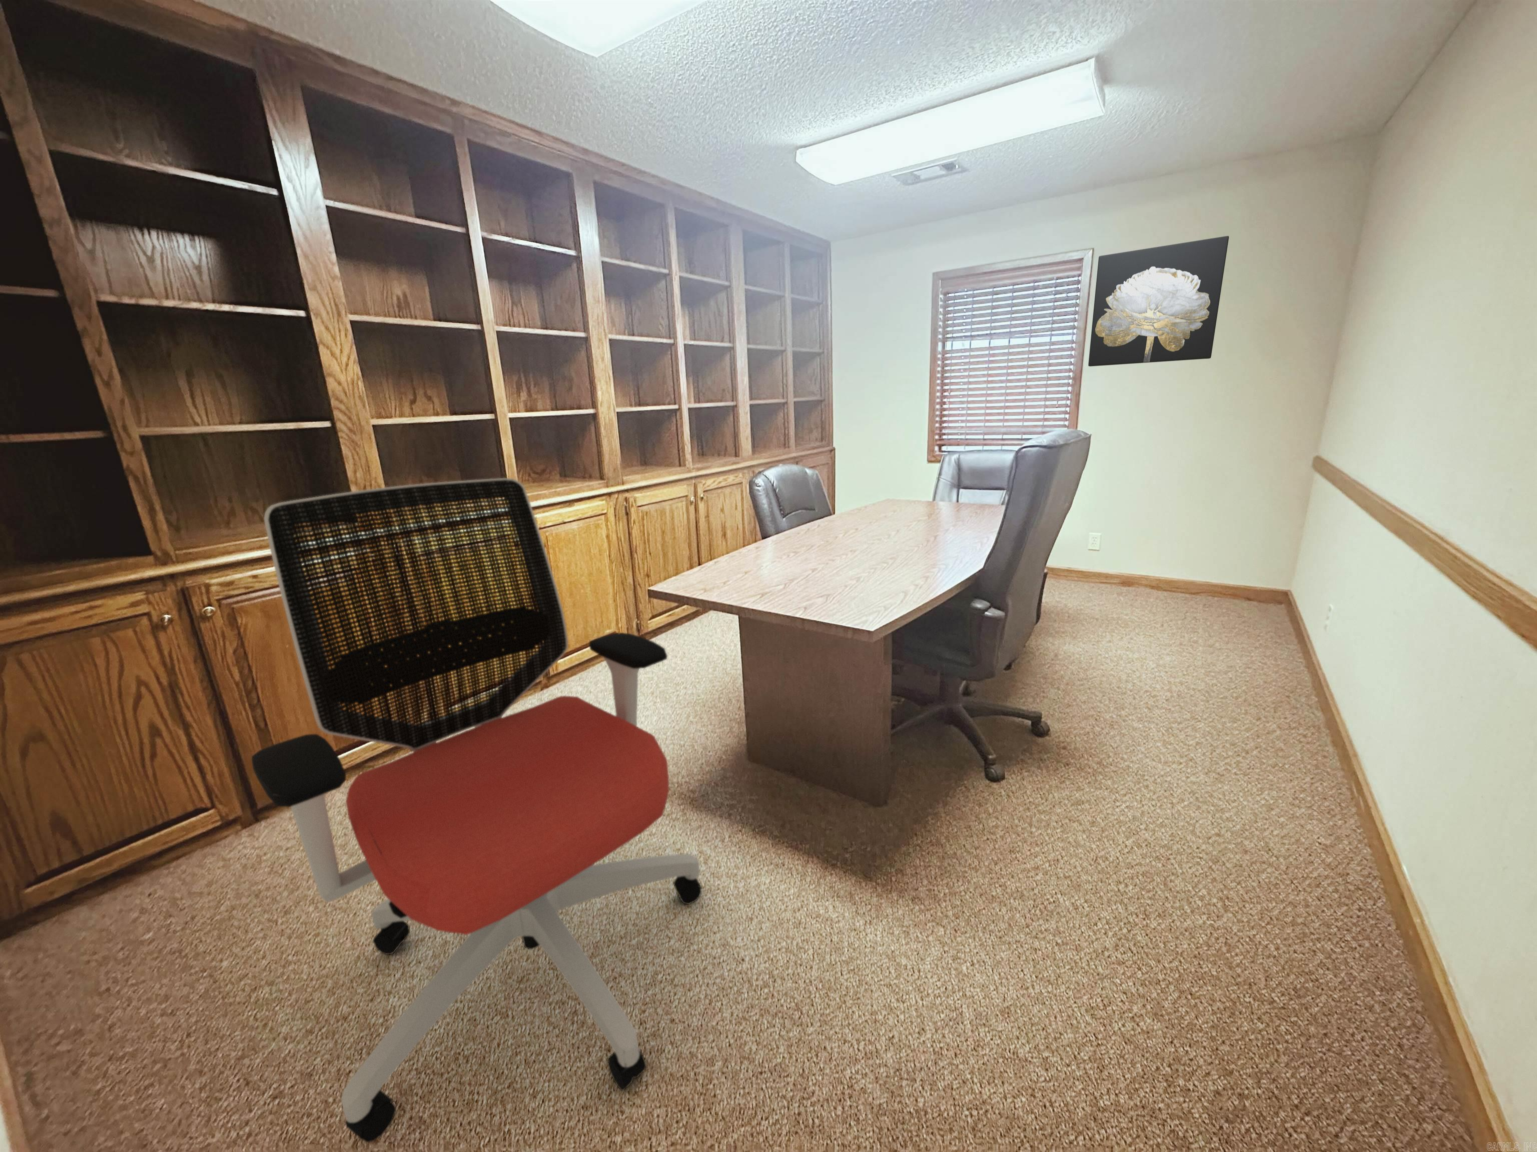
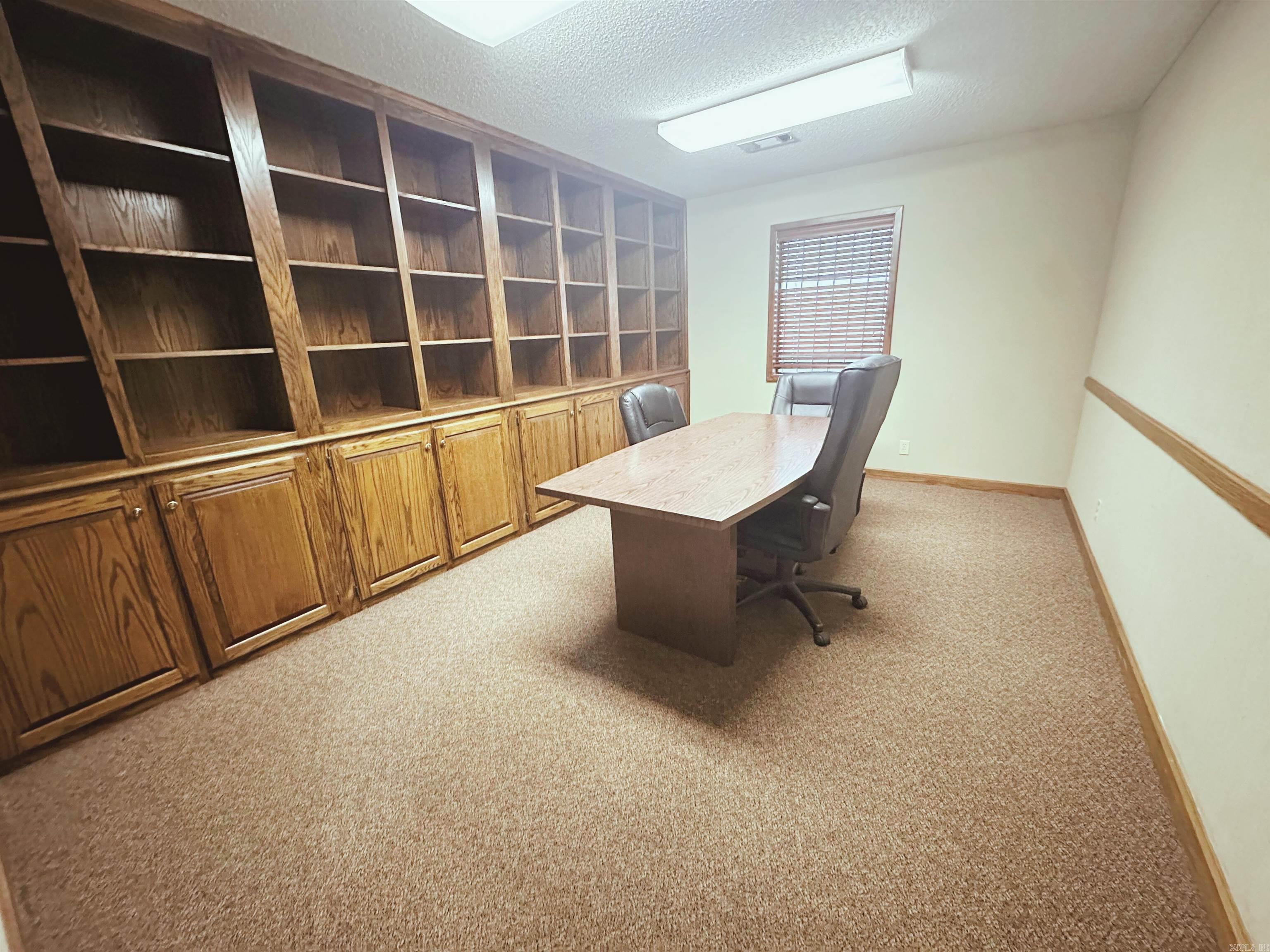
- wall art [1088,236,1230,367]
- office chair [252,478,702,1144]
